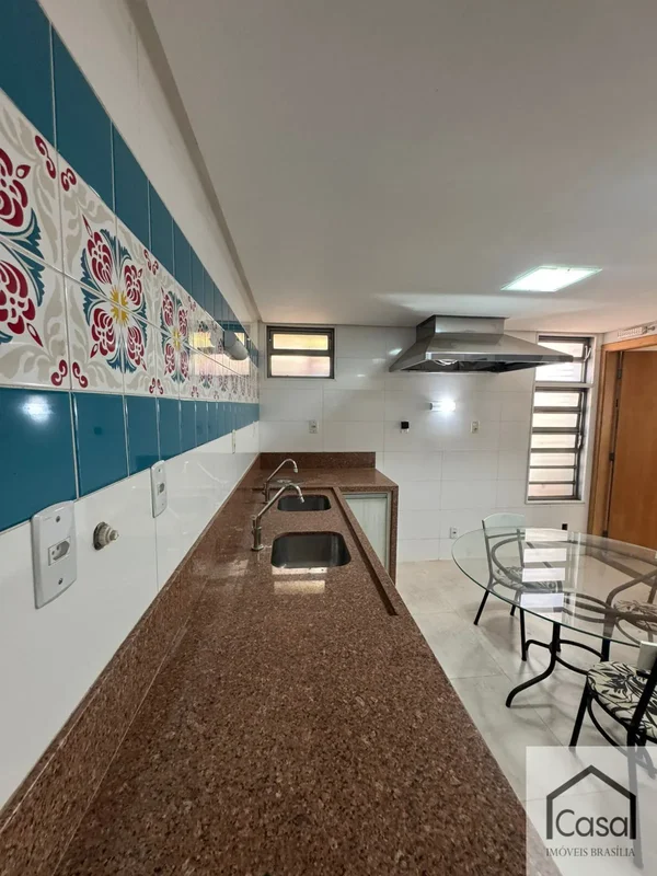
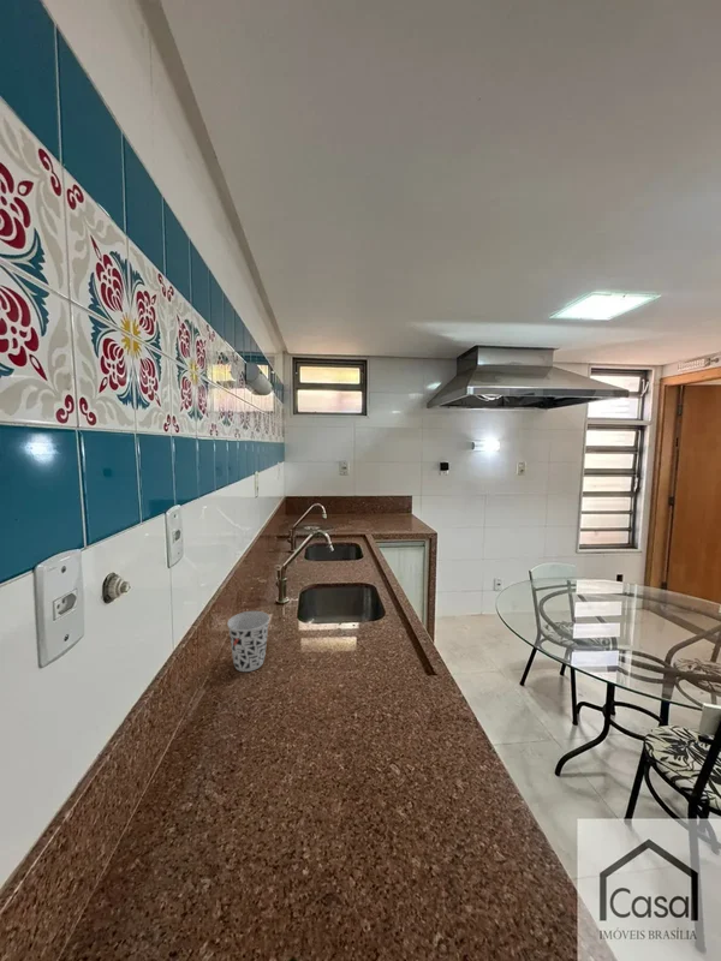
+ cup [226,610,270,673]
